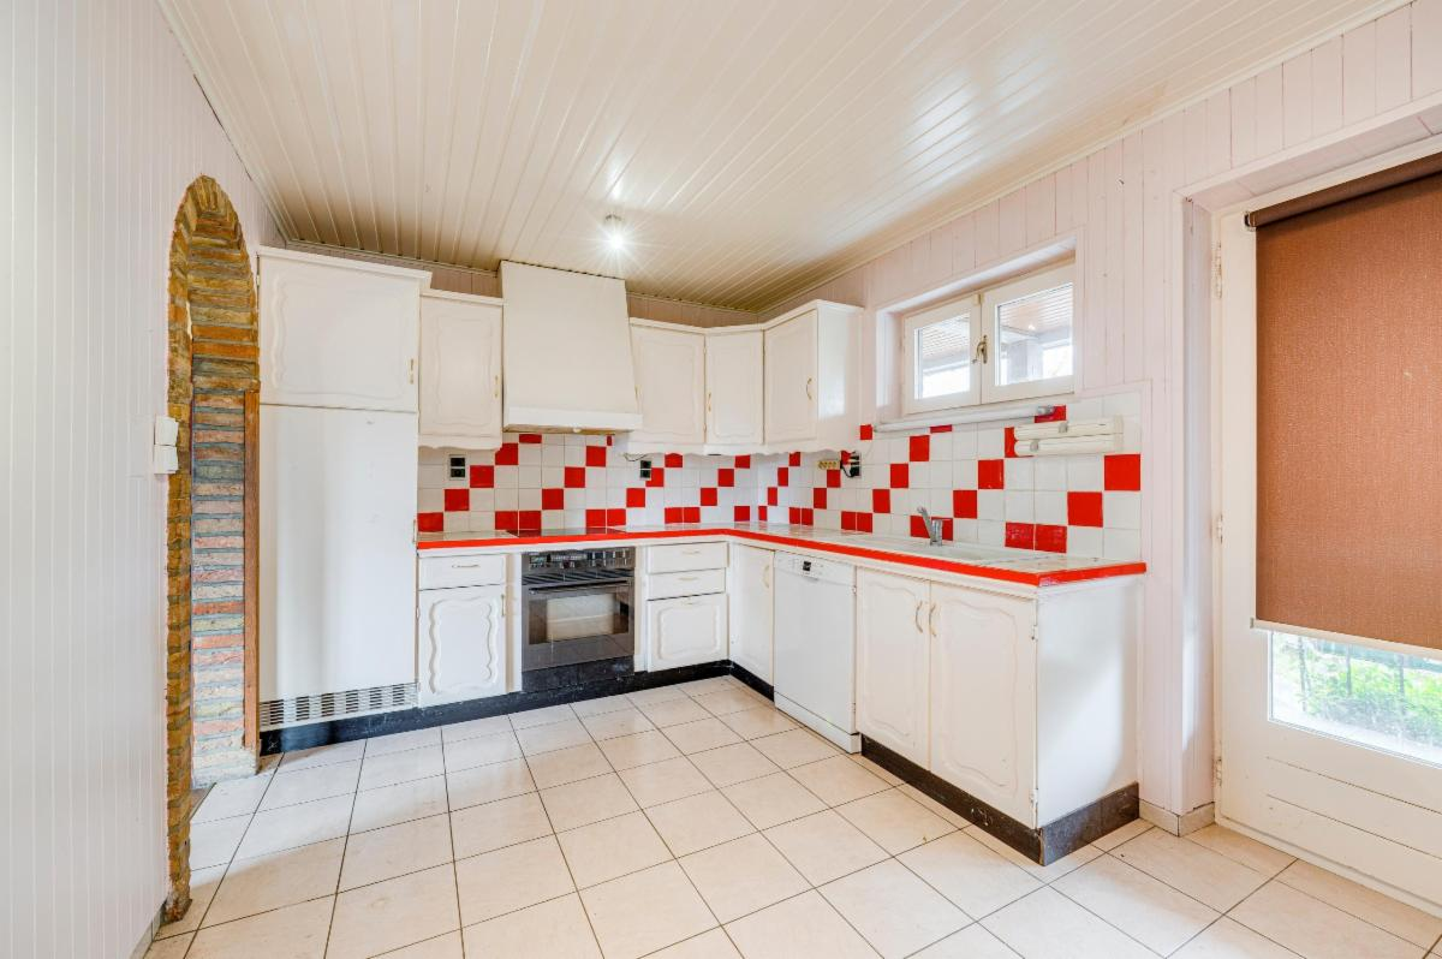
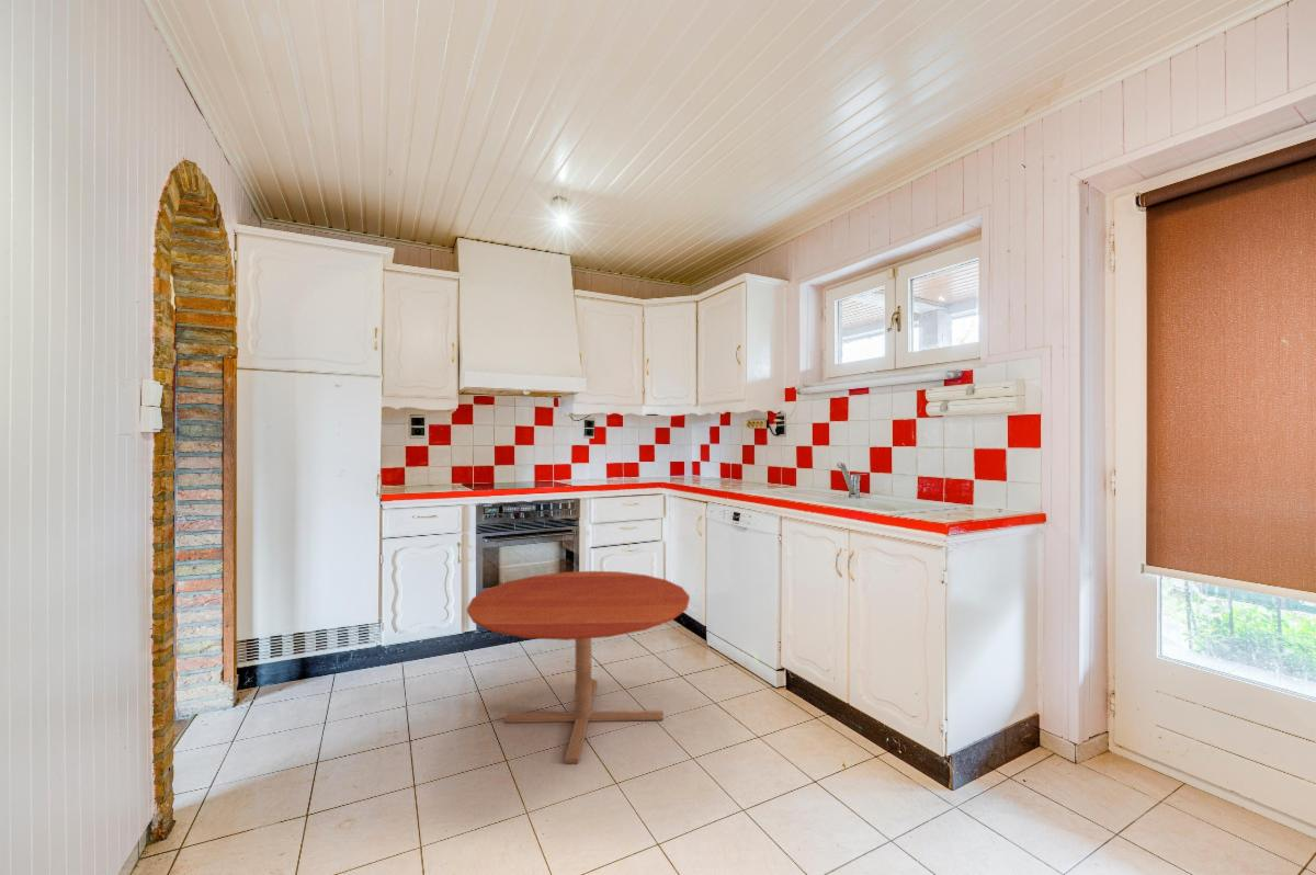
+ round table [466,570,691,764]
